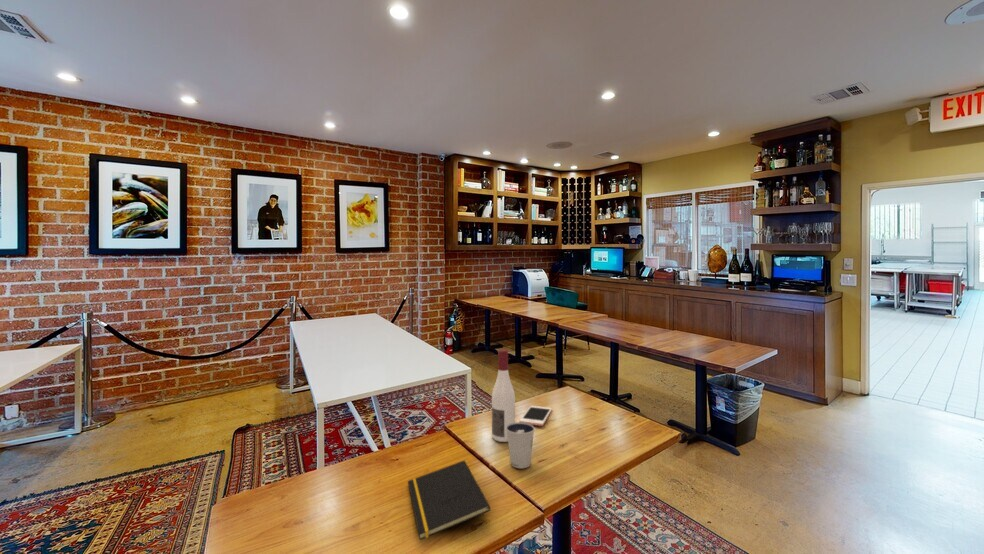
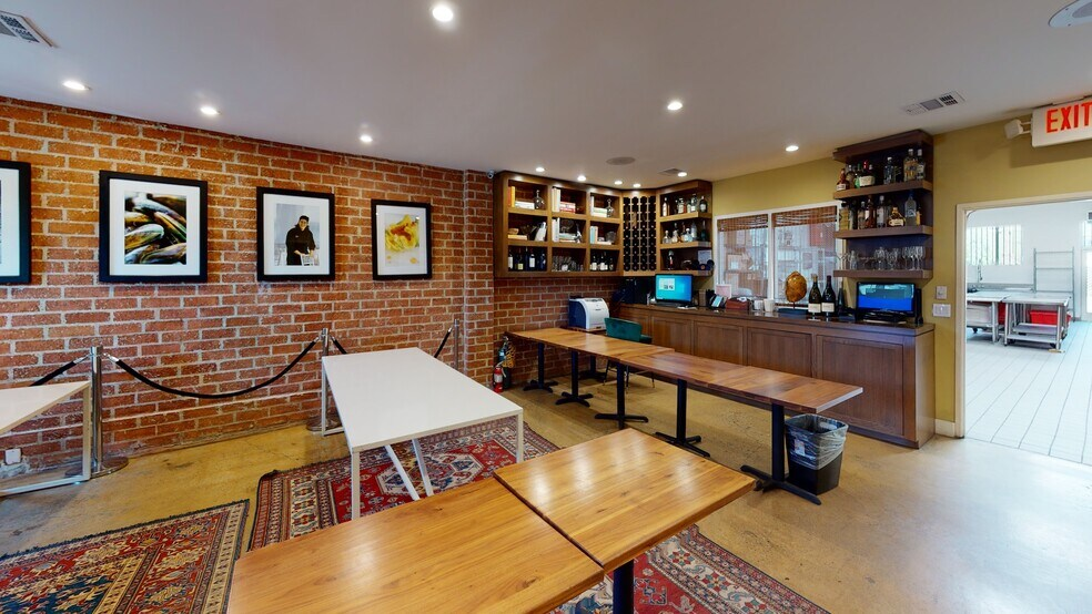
- alcohol [491,349,516,443]
- notepad [407,459,491,541]
- cell phone [519,405,553,427]
- dixie cup [506,421,536,469]
